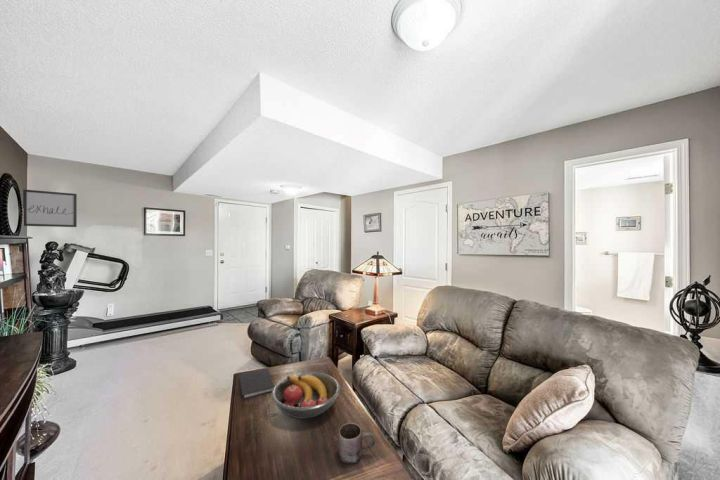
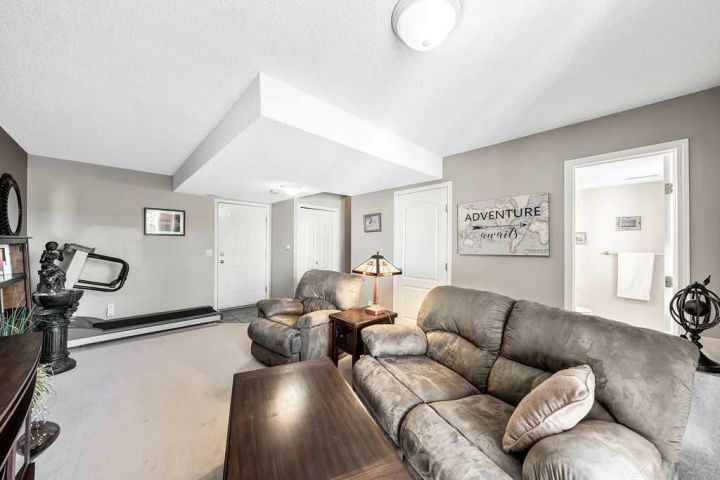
- diary [239,368,275,400]
- mug [338,422,376,465]
- fruit bowl [271,371,341,419]
- wall art [22,189,78,228]
